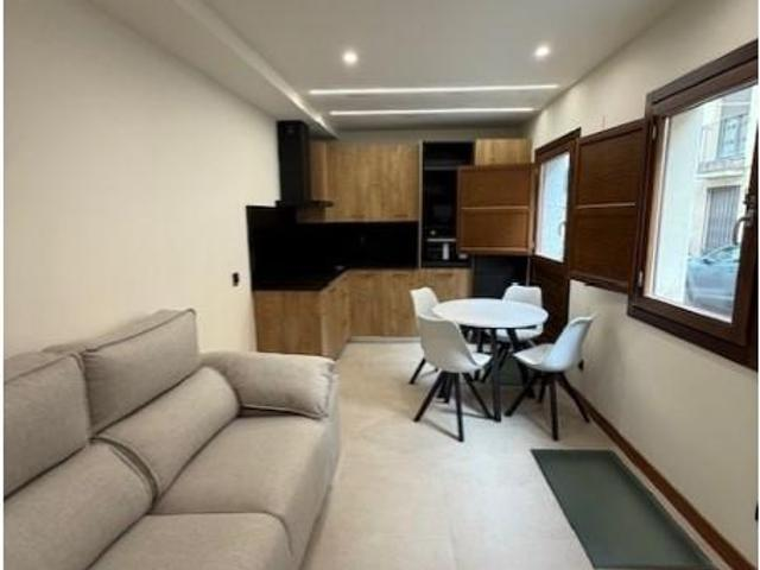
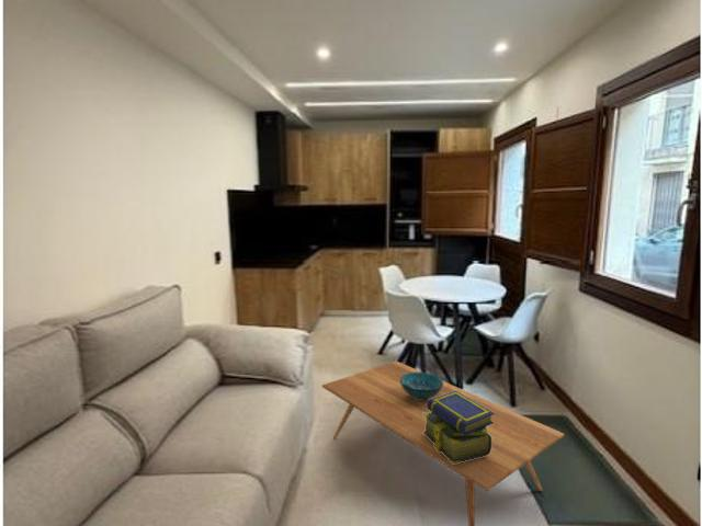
+ coffee table [321,361,566,526]
+ decorative bowl [400,371,443,400]
+ stack of books [423,390,494,464]
